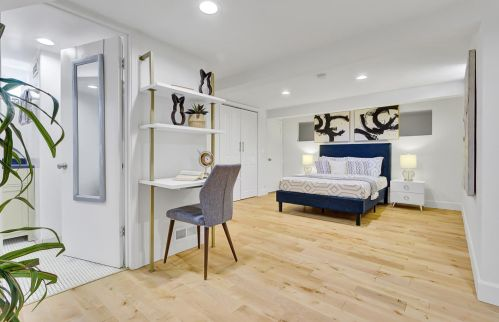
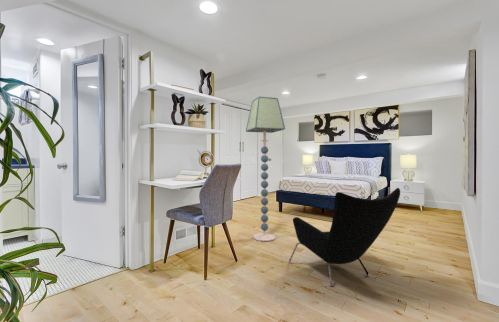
+ floor lamp [245,96,286,242]
+ armchair [287,187,401,287]
